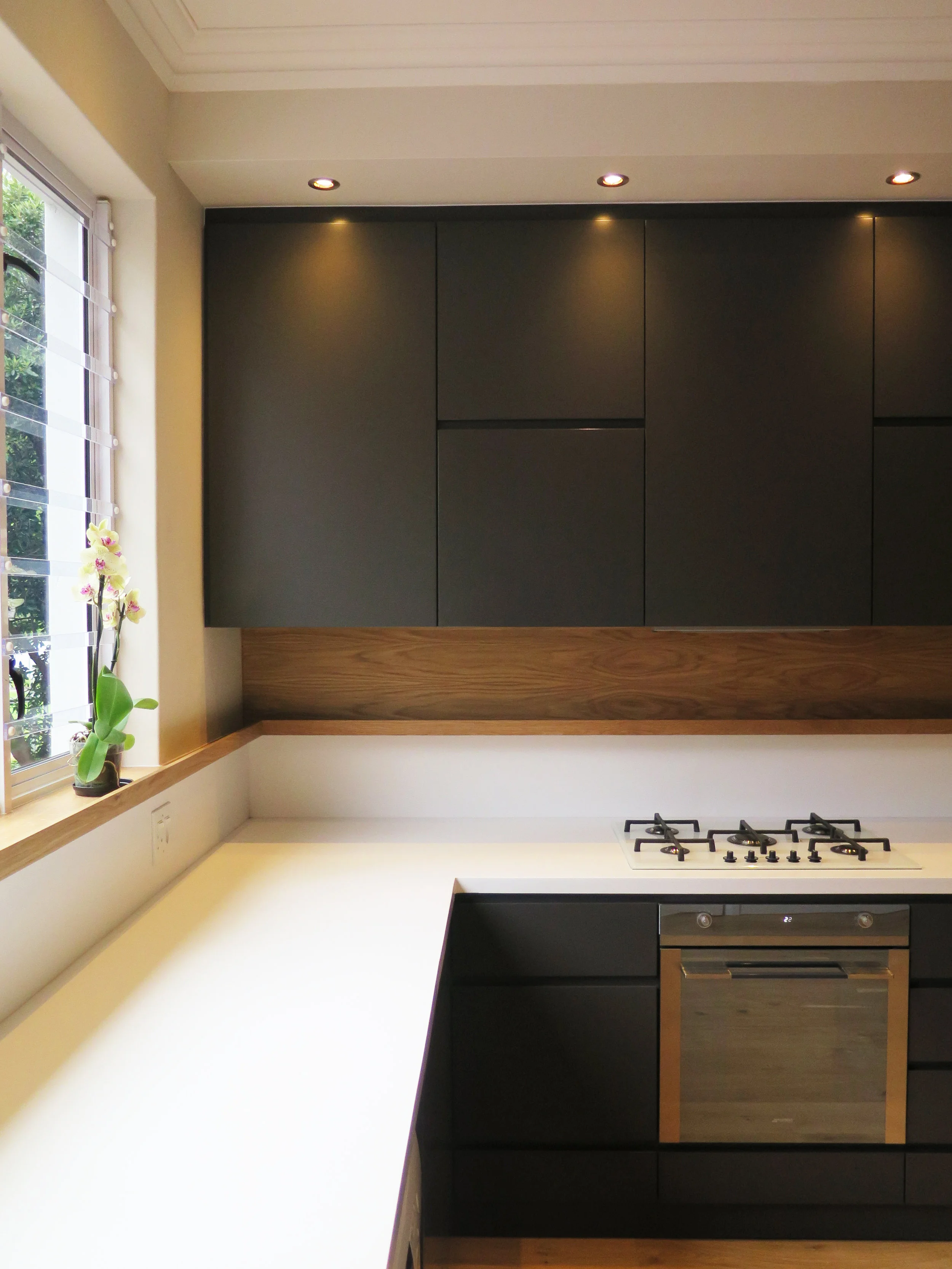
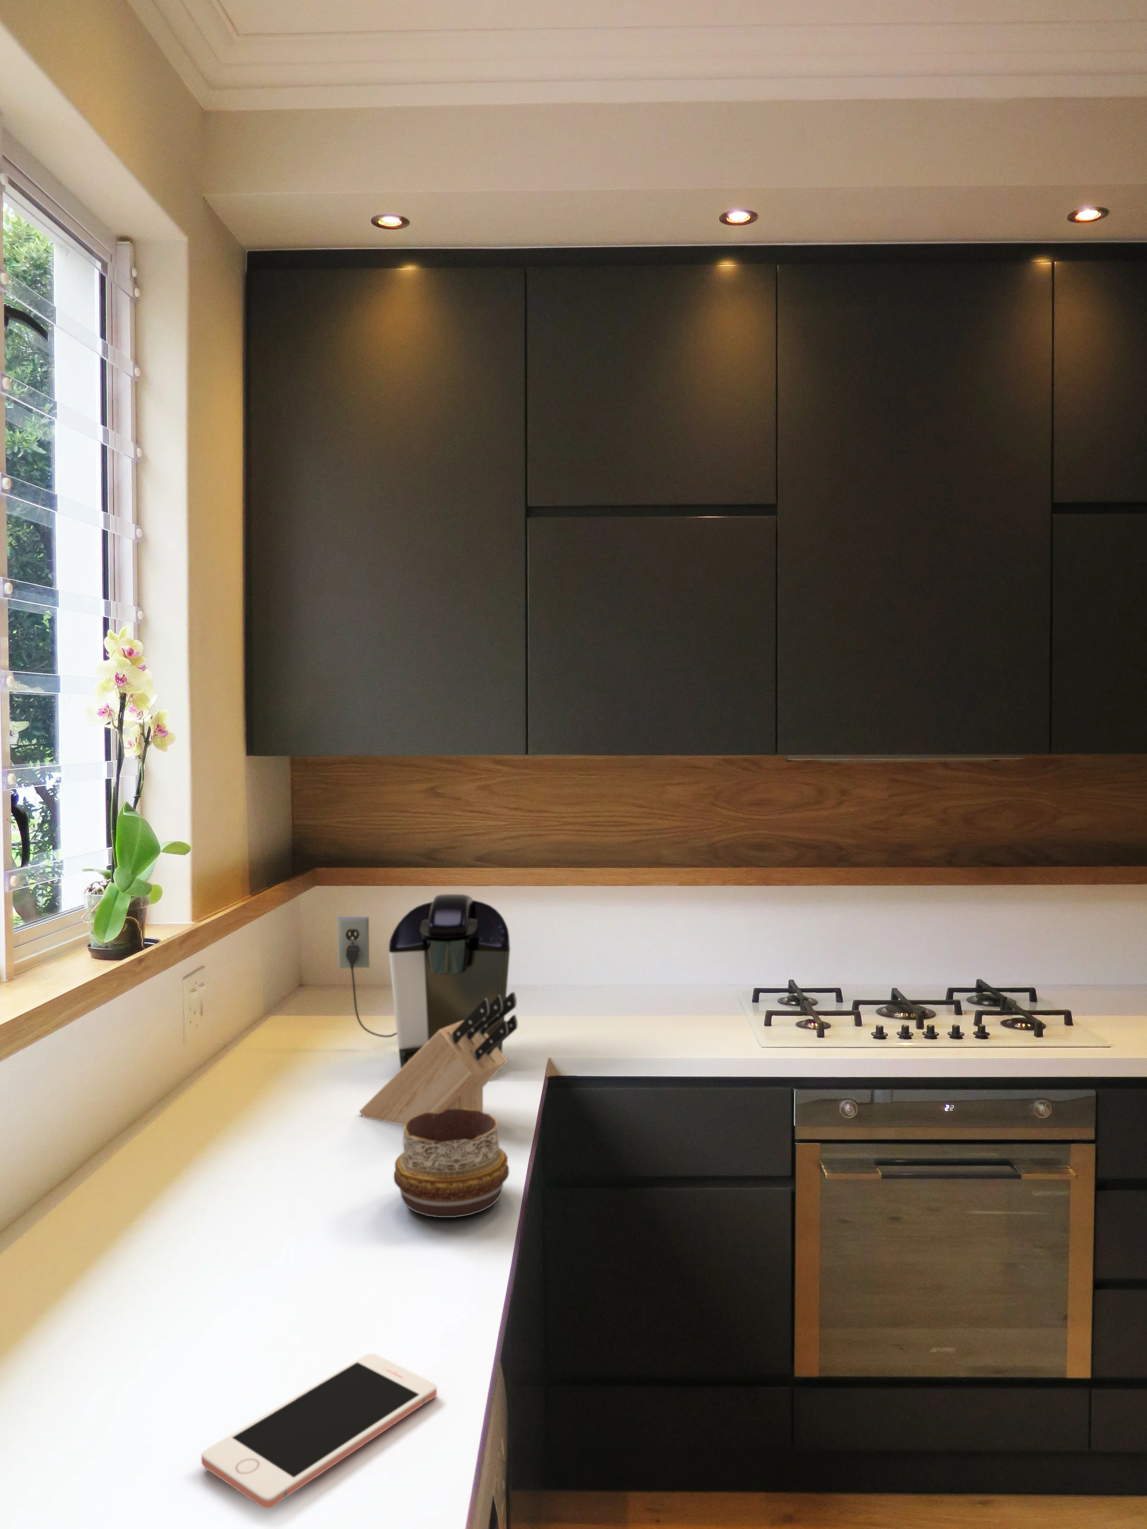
+ coffee maker [337,894,511,1069]
+ knife block [359,992,518,1127]
+ cell phone [201,1353,437,1510]
+ decorative bowl [393,1108,510,1218]
